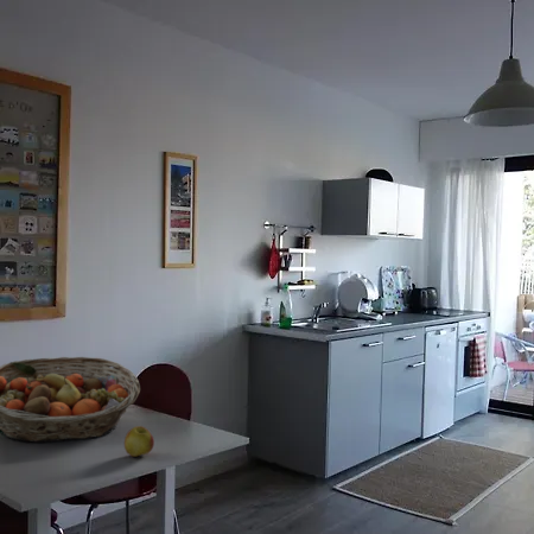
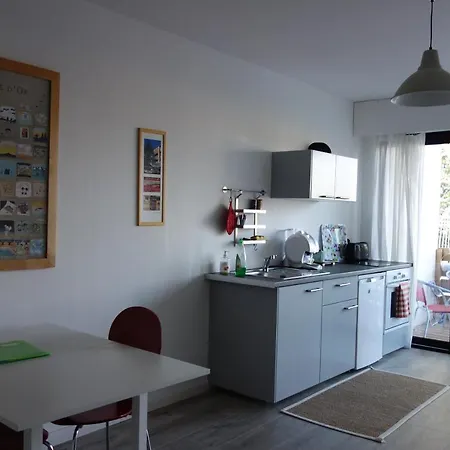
- fruit basket [0,356,141,444]
- apple [123,425,155,458]
